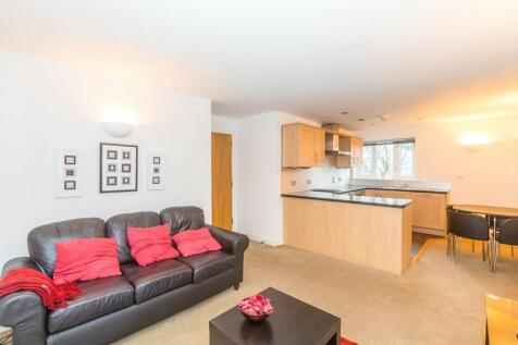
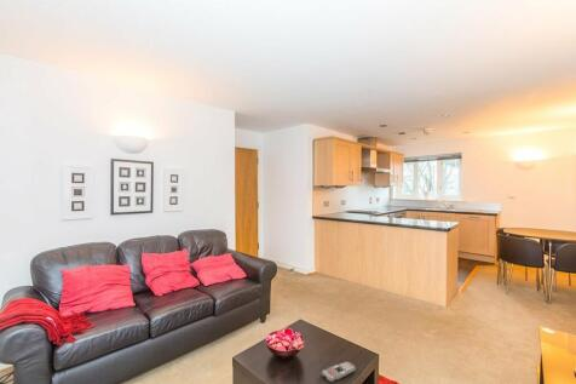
+ remote control [321,361,357,384]
